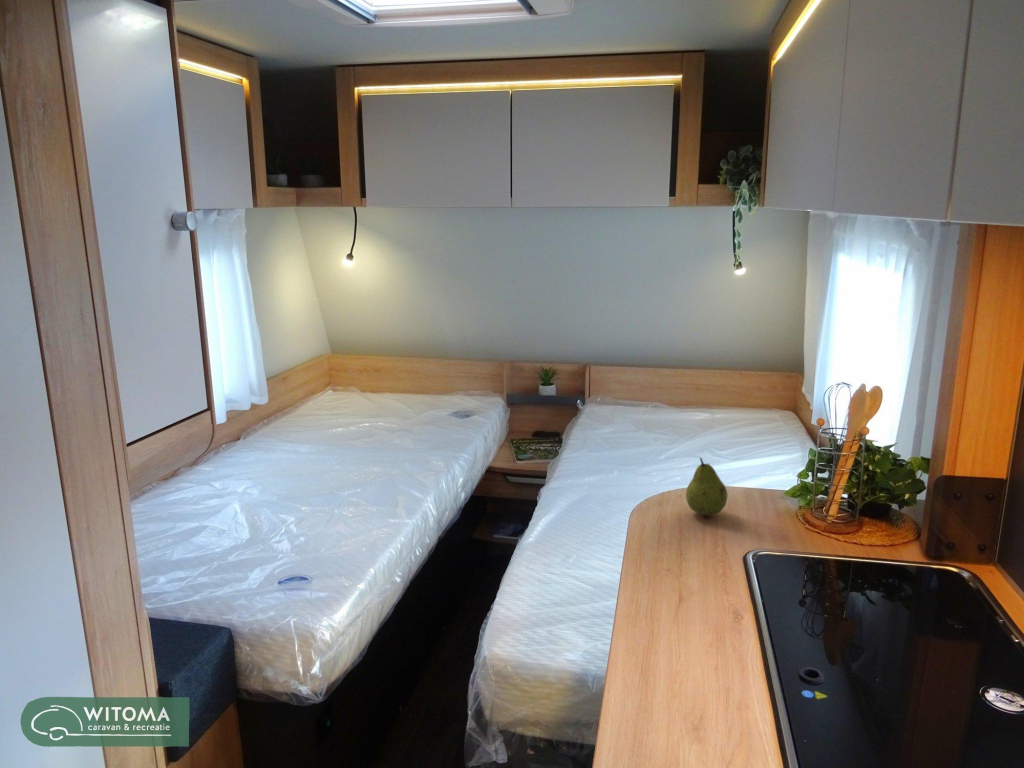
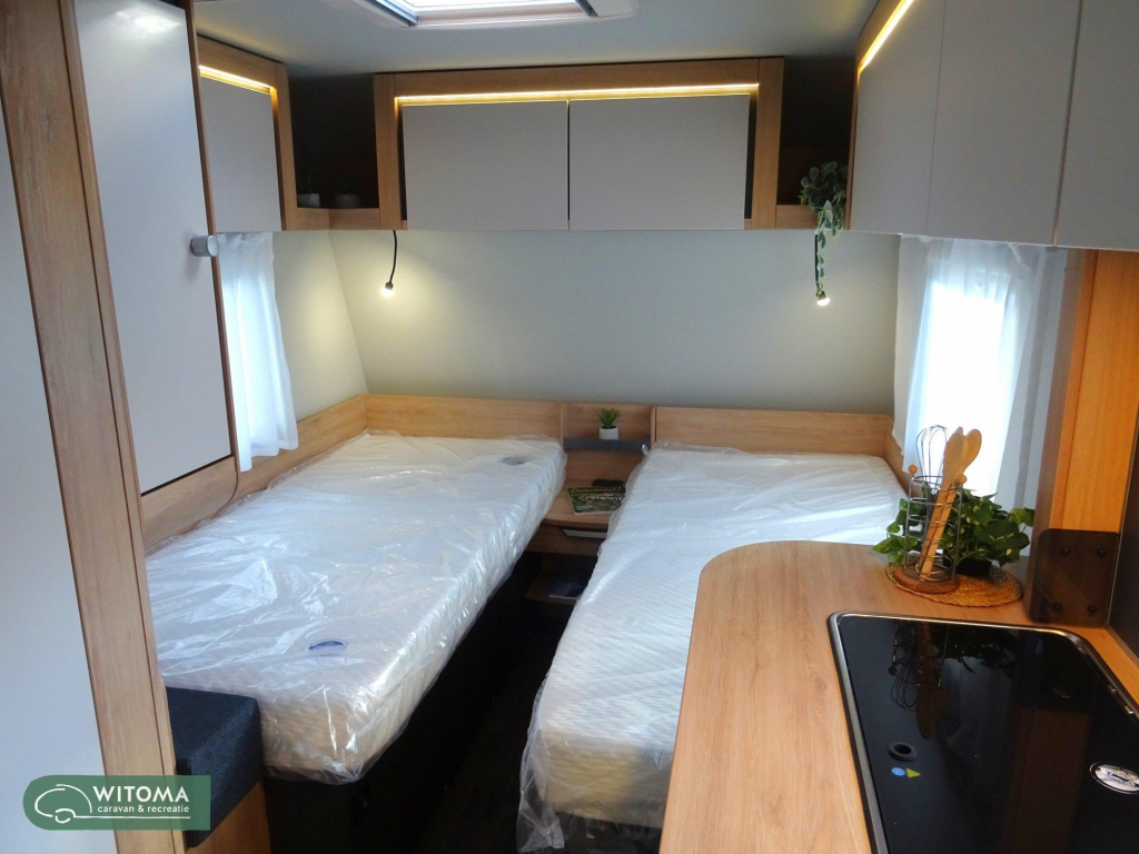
- fruit [685,457,729,516]
